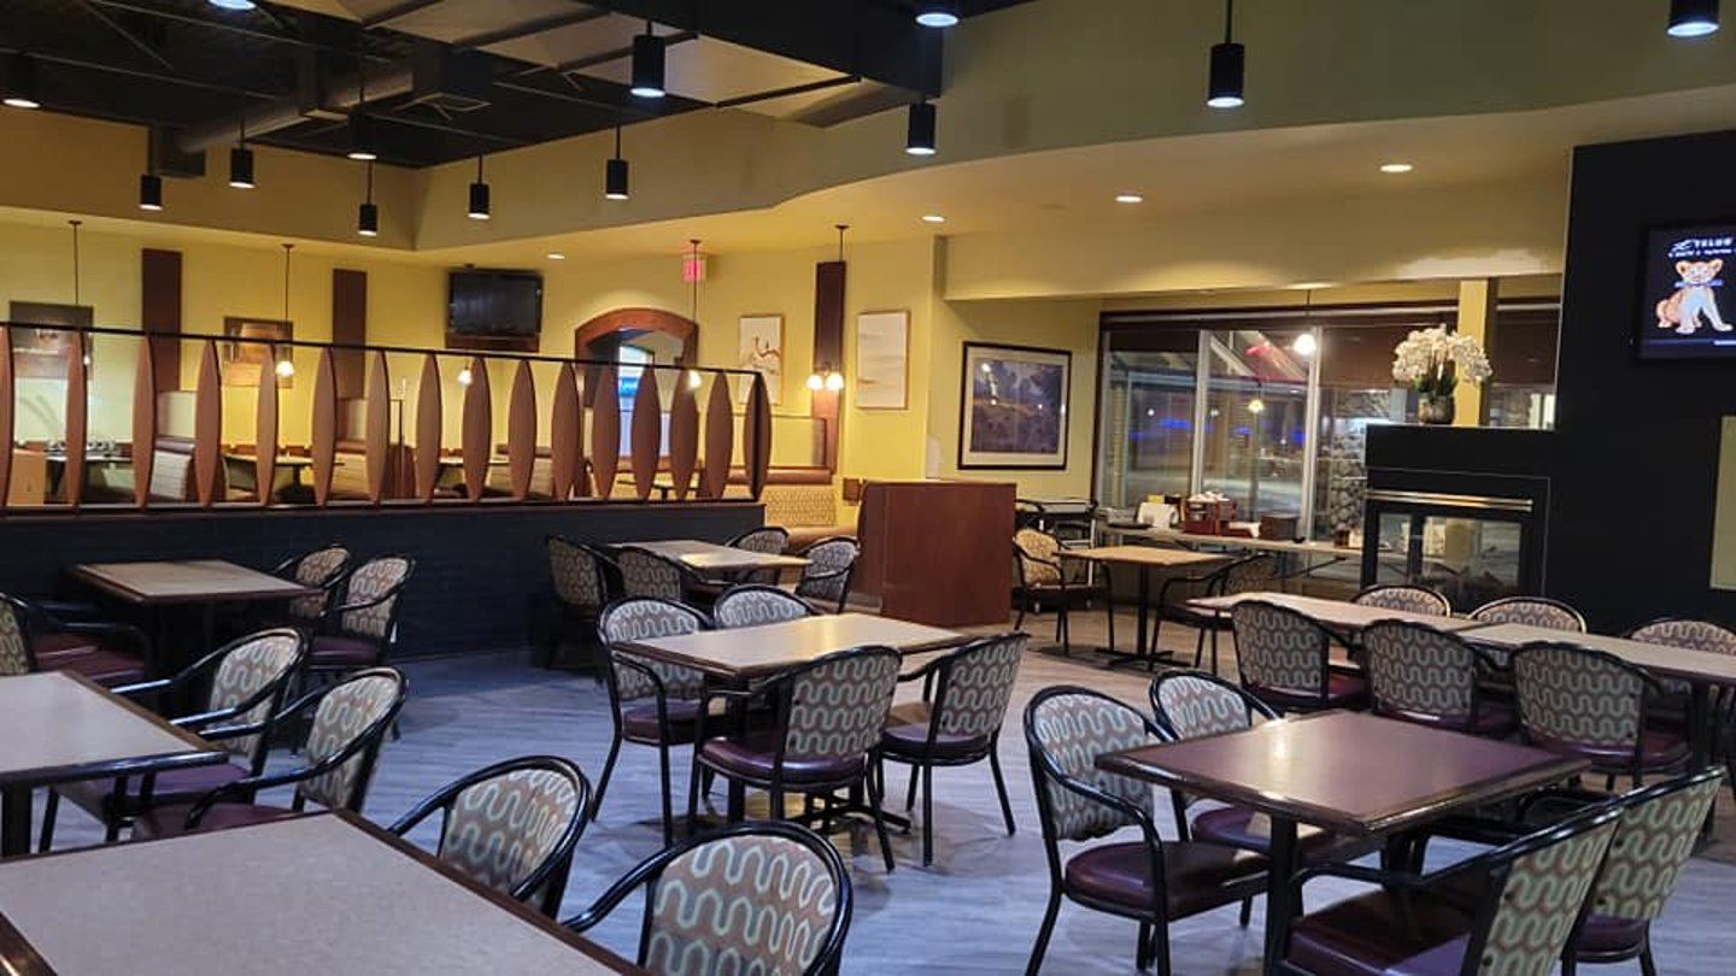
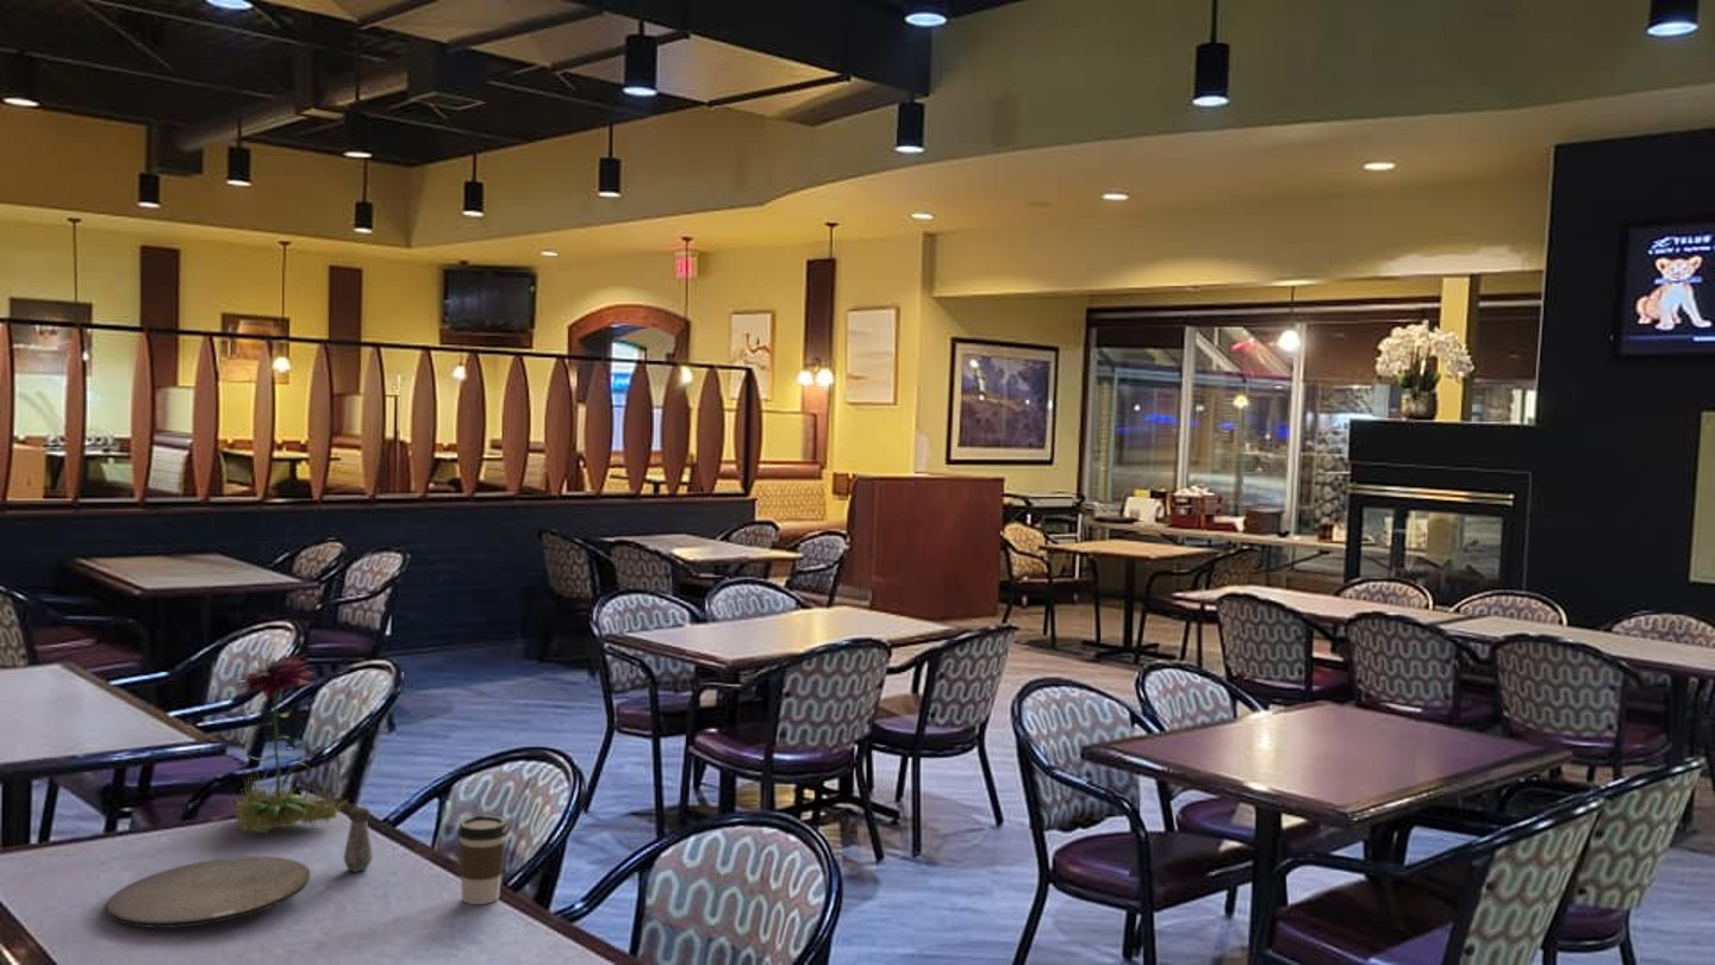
+ plate [105,855,311,929]
+ salt shaker [343,805,374,873]
+ flower [226,653,351,835]
+ coffee cup [456,815,509,905]
